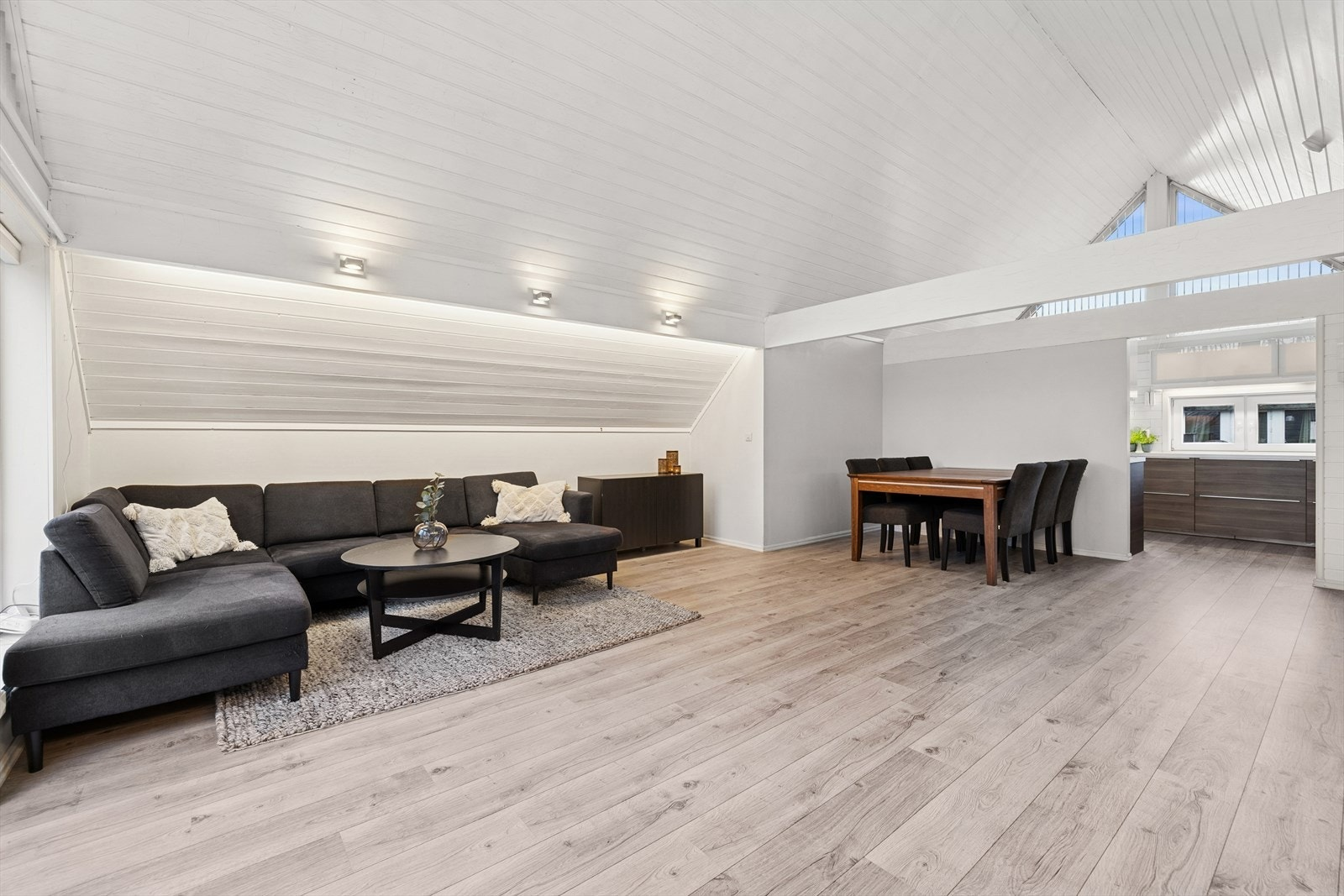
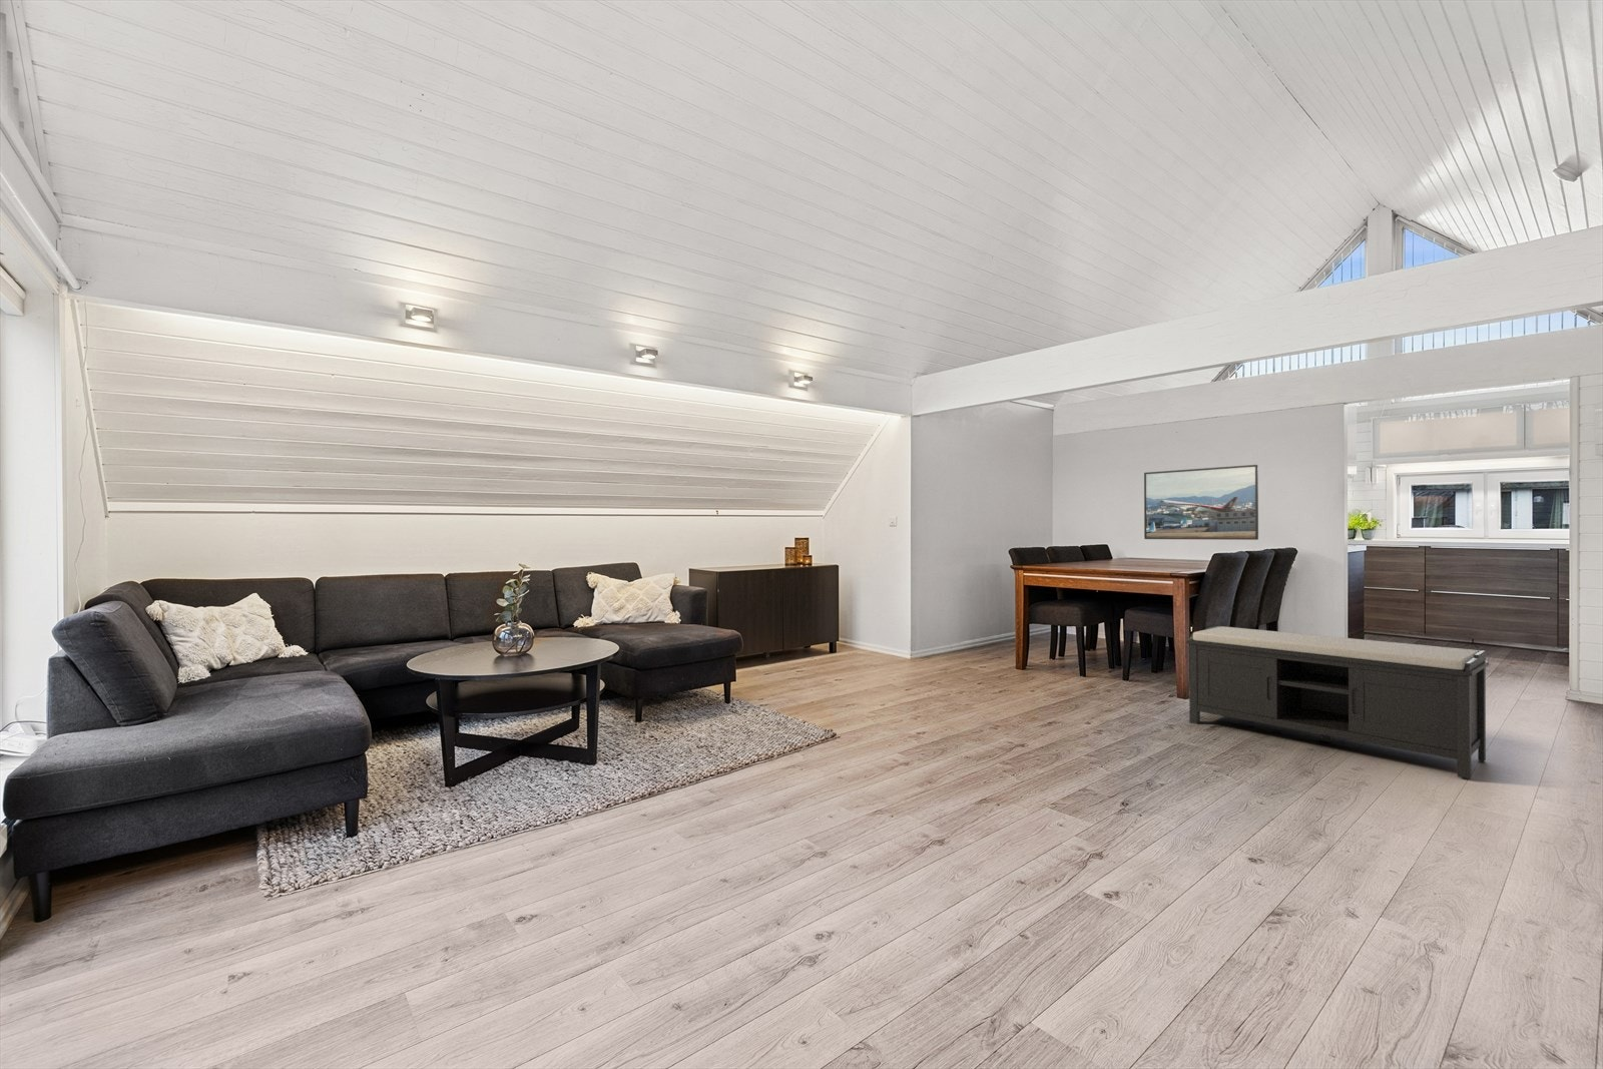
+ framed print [1143,464,1260,540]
+ bench [1186,625,1490,779]
